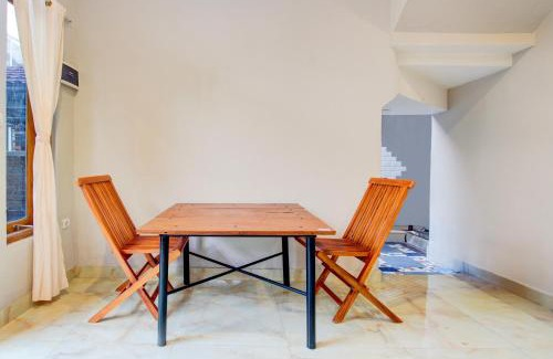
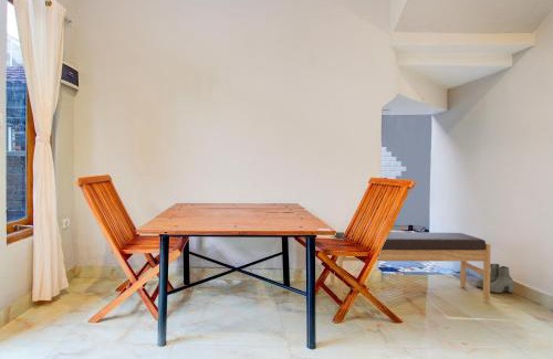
+ bench [330,231,492,302]
+ boots [476,263,514,294]
